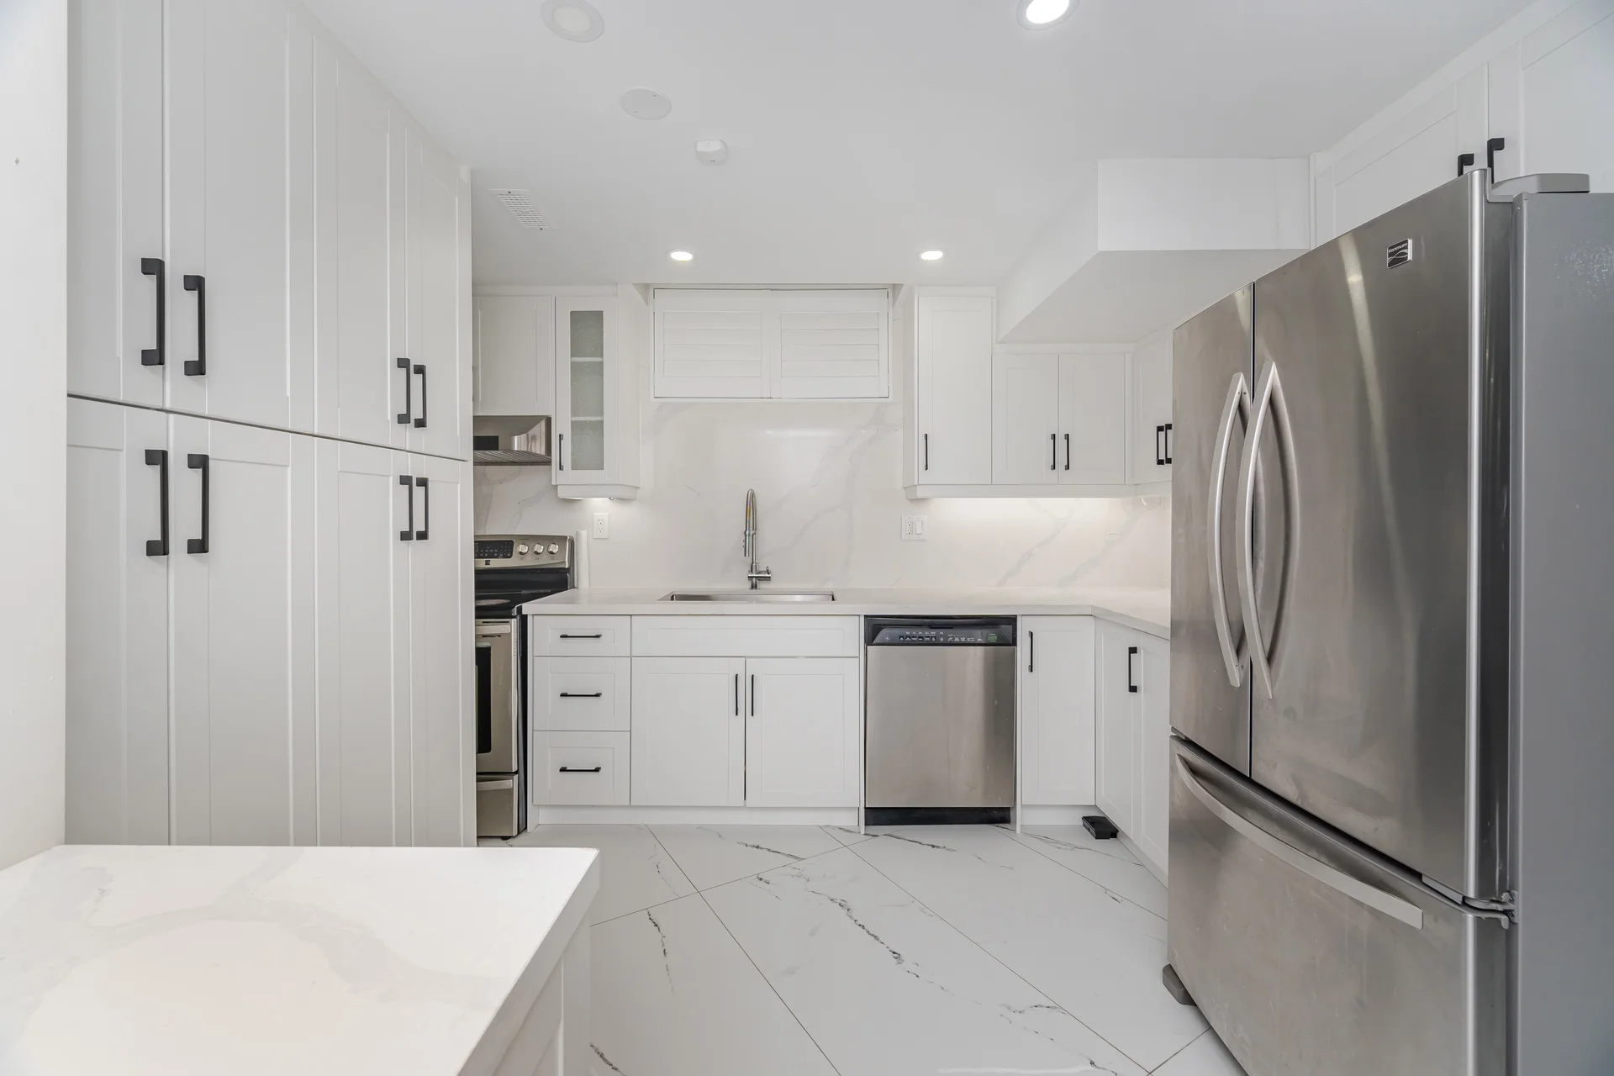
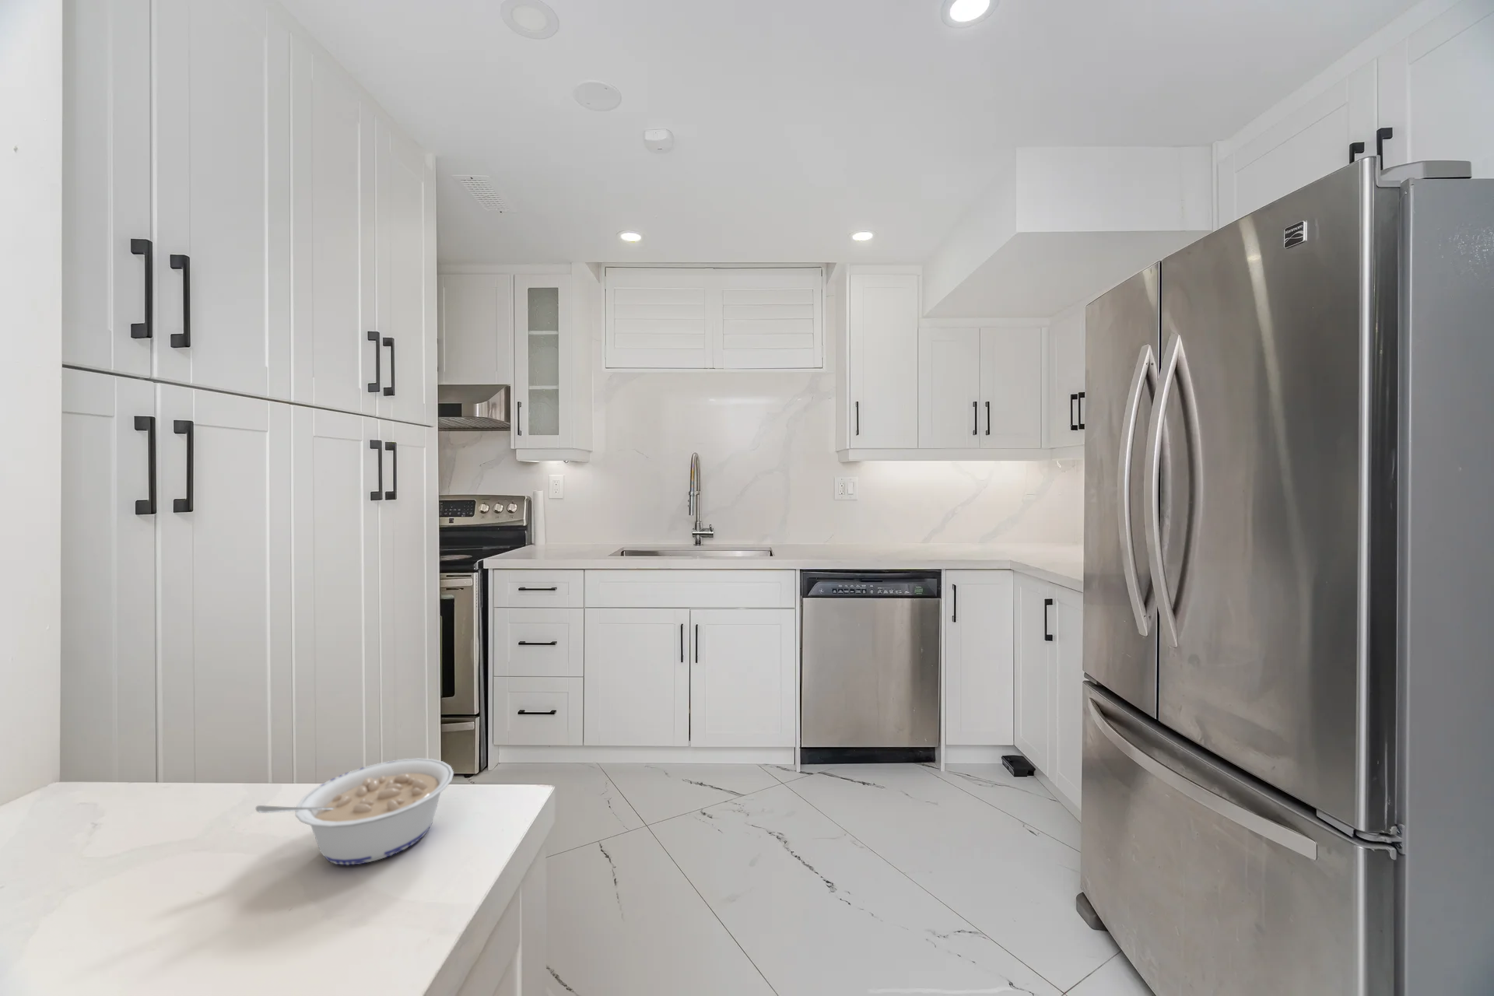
+ legume [256,758,455,866]
